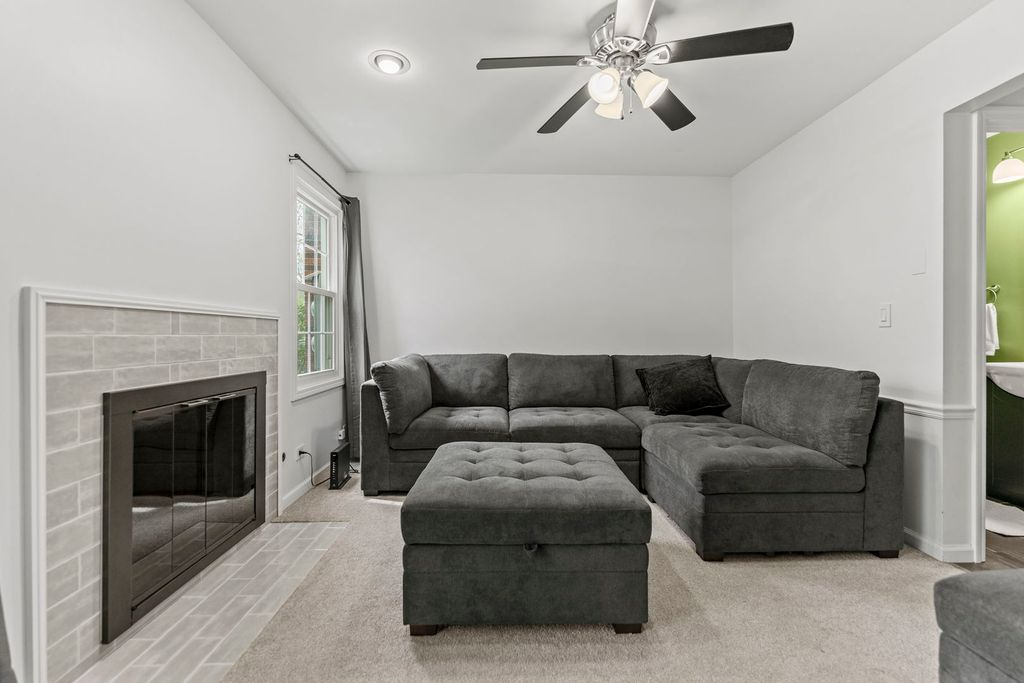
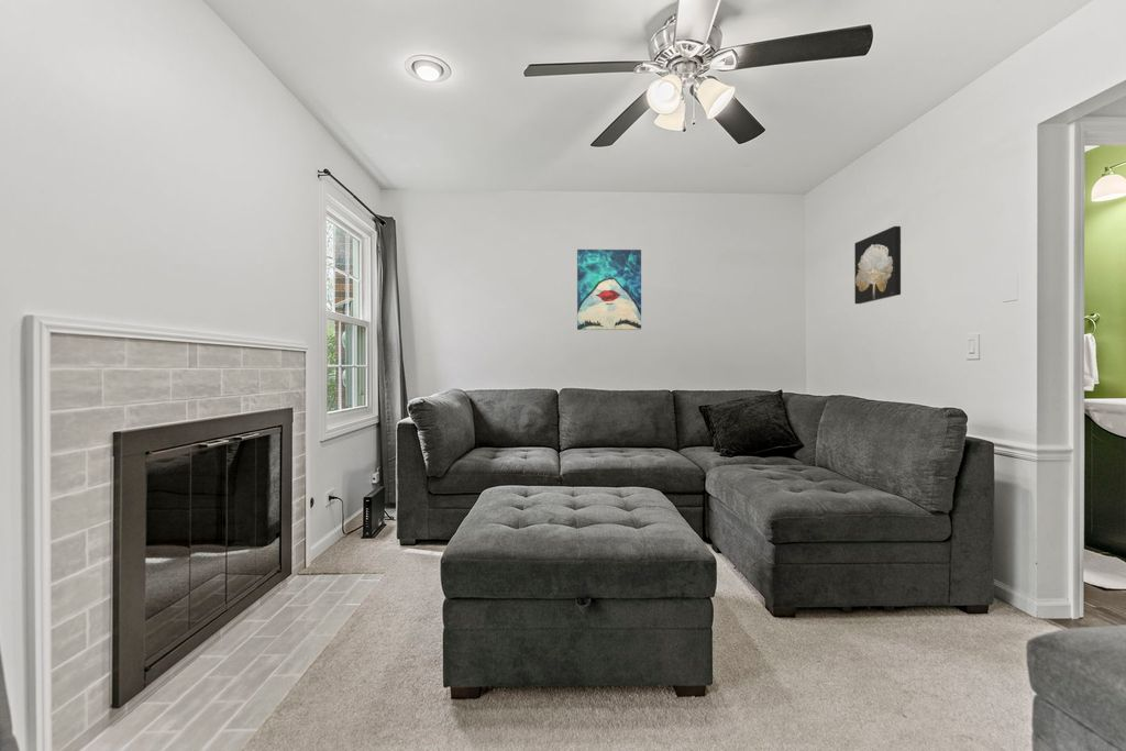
+ wall art [576,249,642,331]
+ wall art [853,225,902,305]
